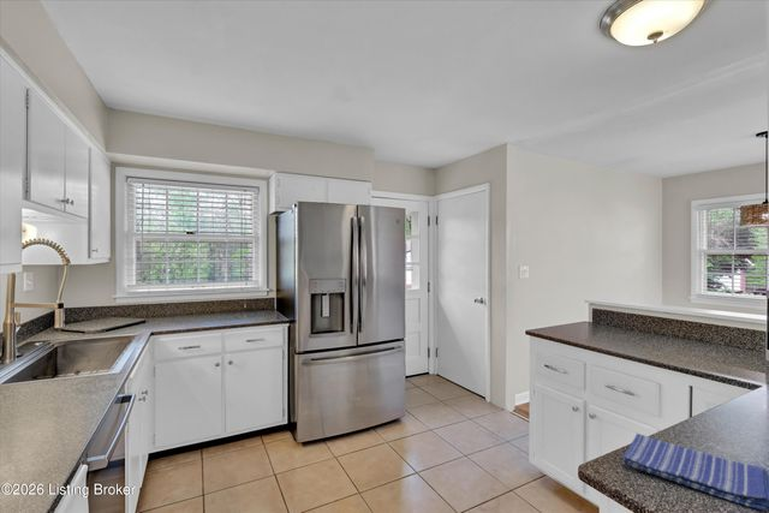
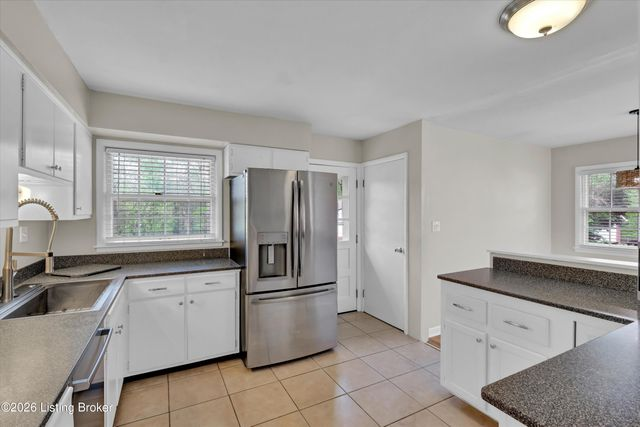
- dish towel [621,433,769,513]
